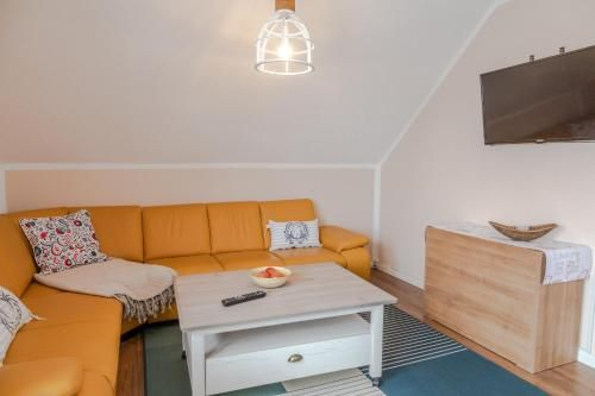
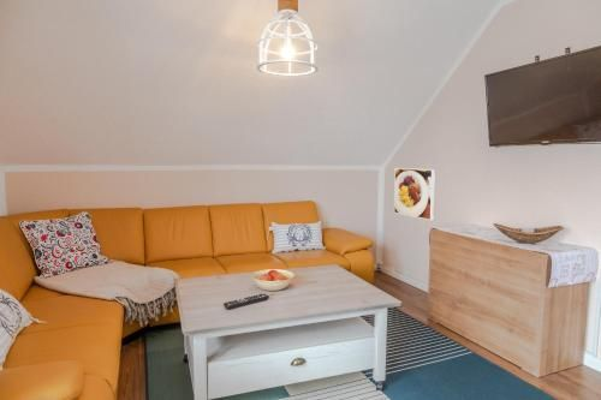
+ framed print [393,167,436,221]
